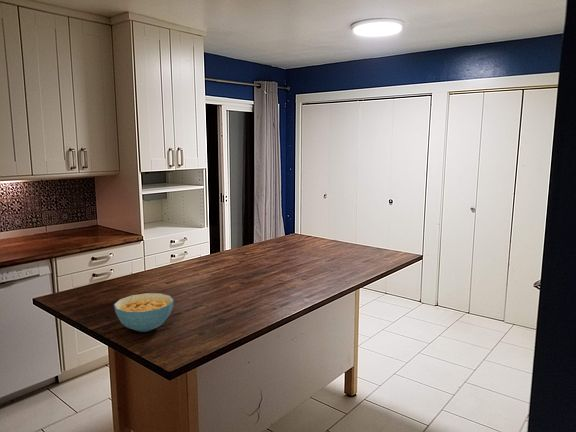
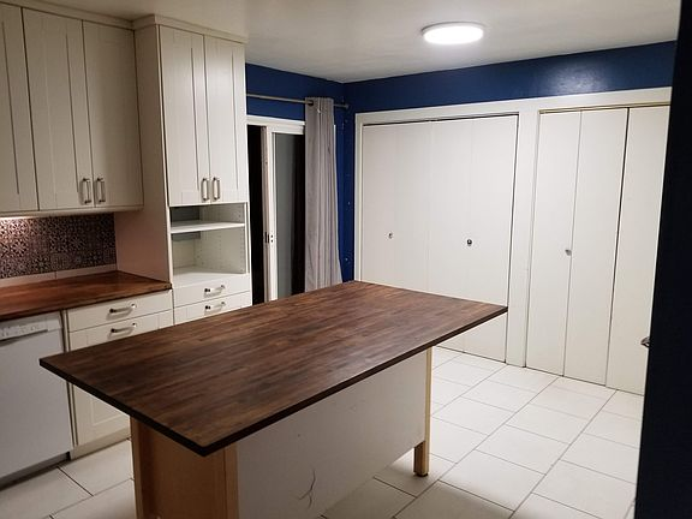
- cereal bowl [113,292,175,333]
